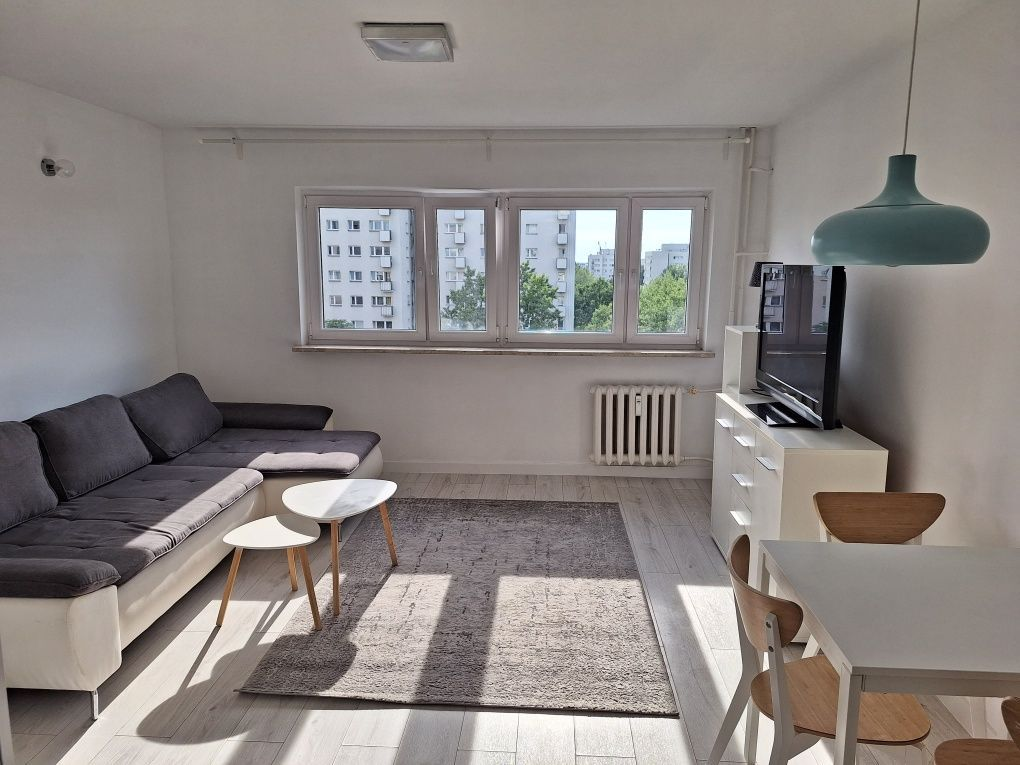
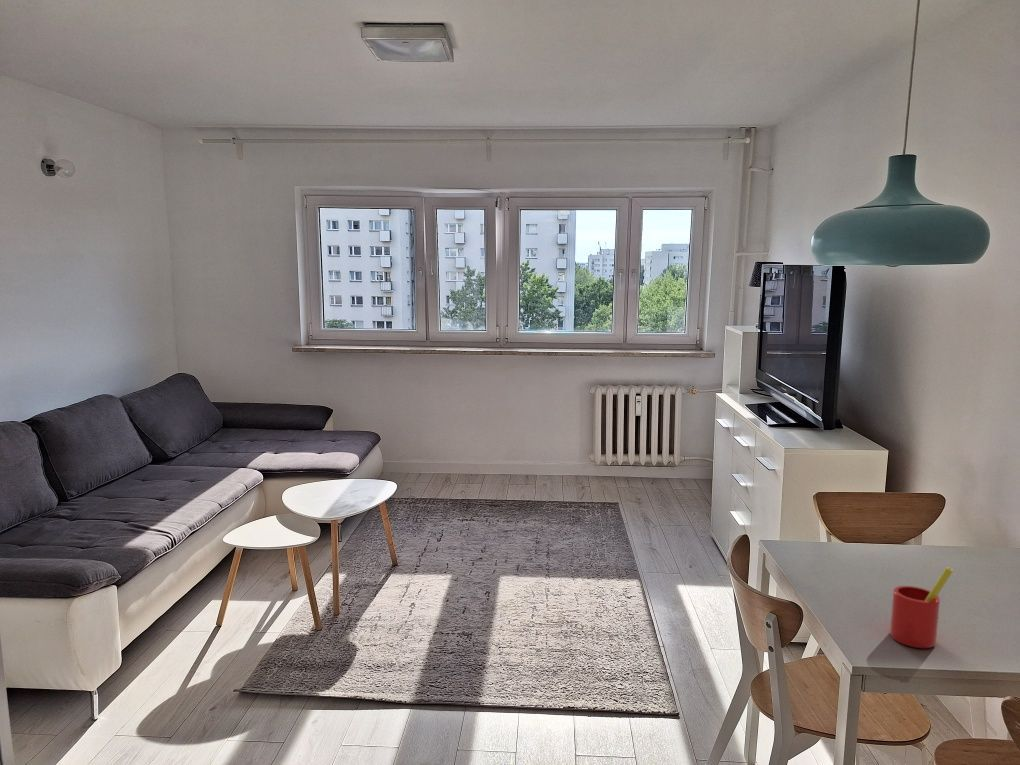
+ straw [889,566,954,649]
